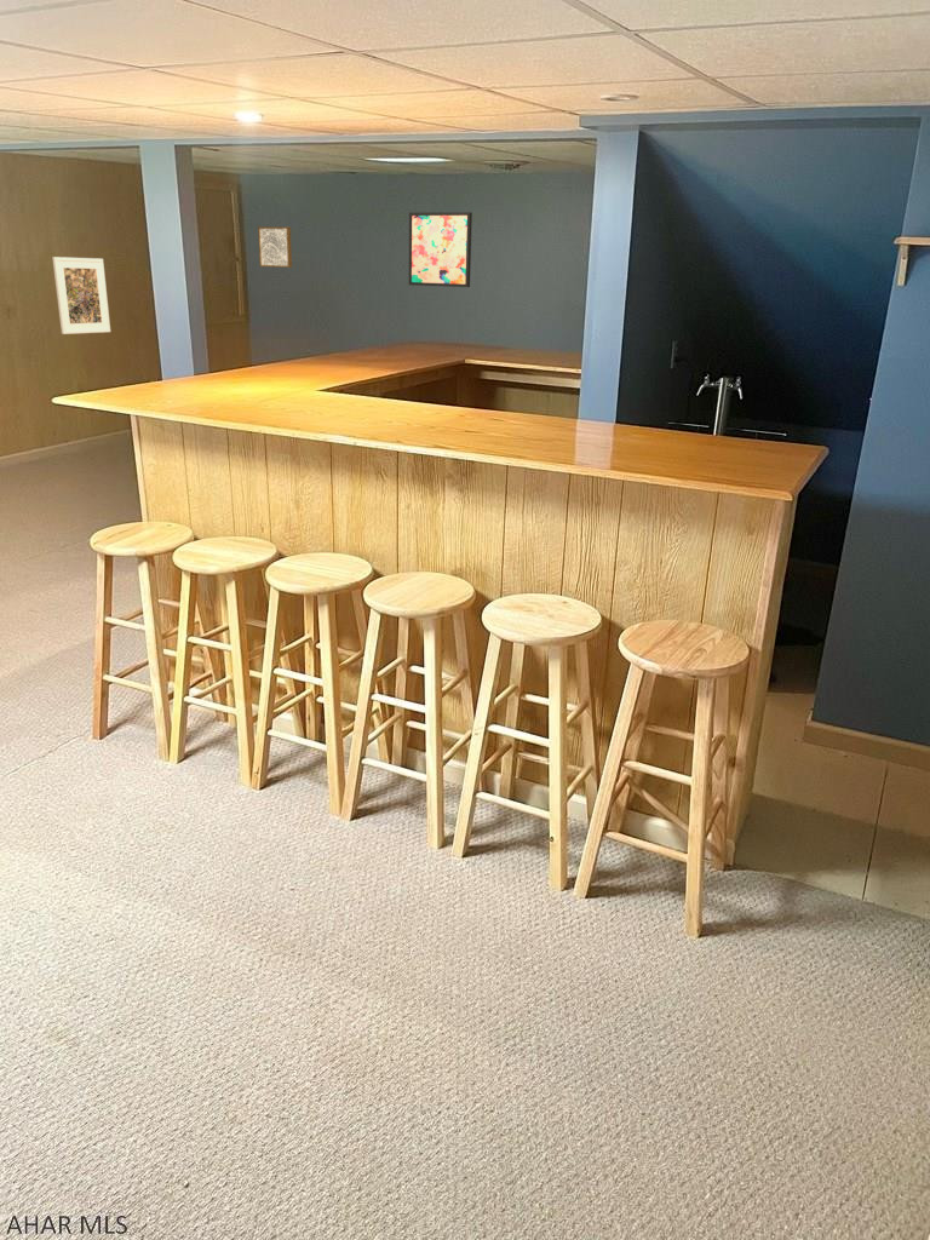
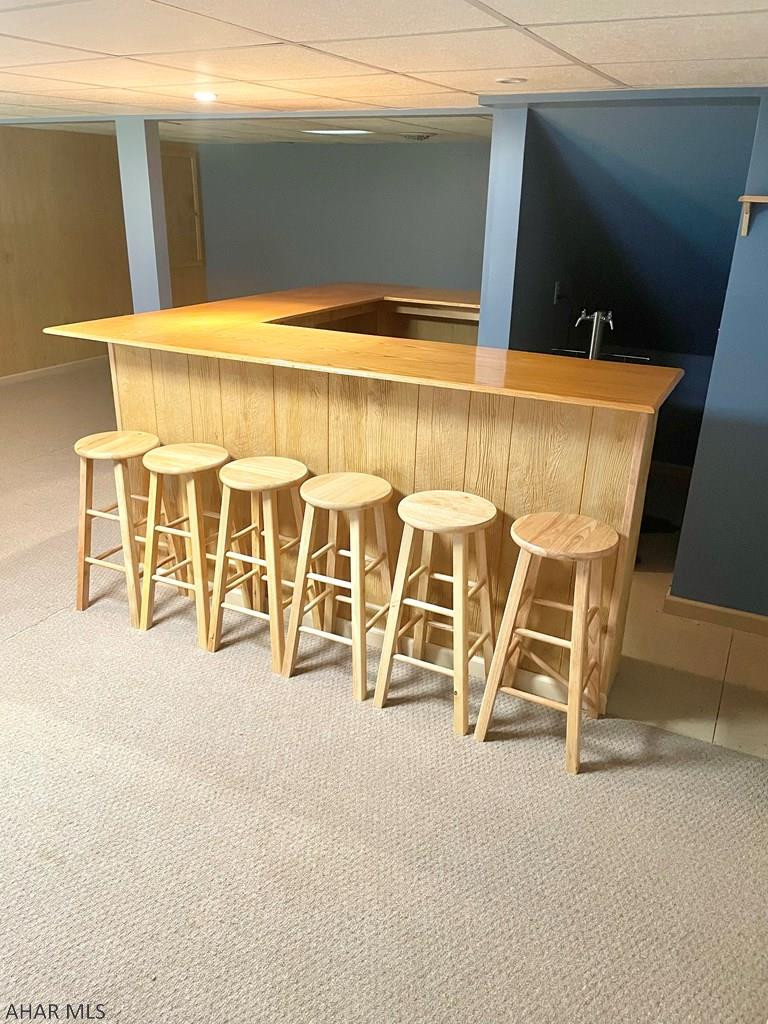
- wall art [257,225,293,269]
- wall art [408,211,473,288]
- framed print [51,256,111,335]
